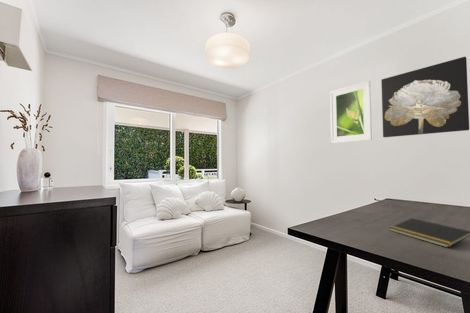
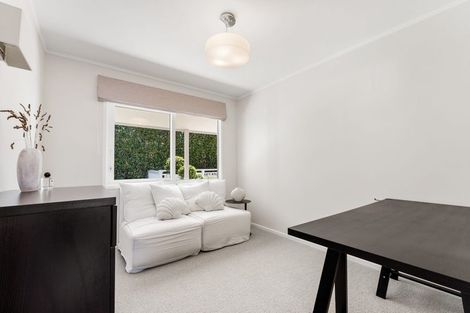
- wall art [380,56,470,138]
- notepad [389,217,470,249]
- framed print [329,80,373,144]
